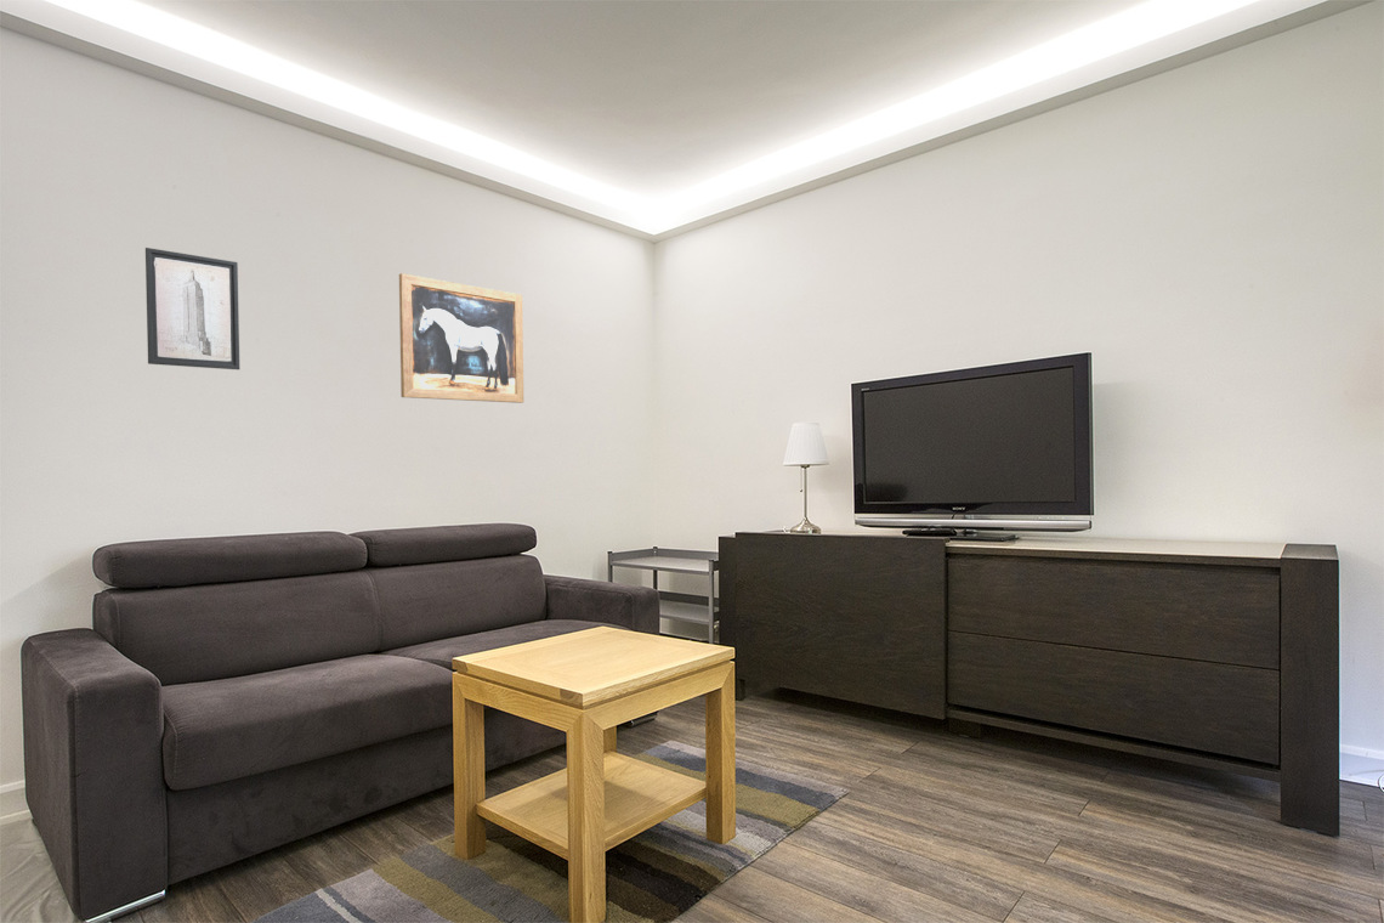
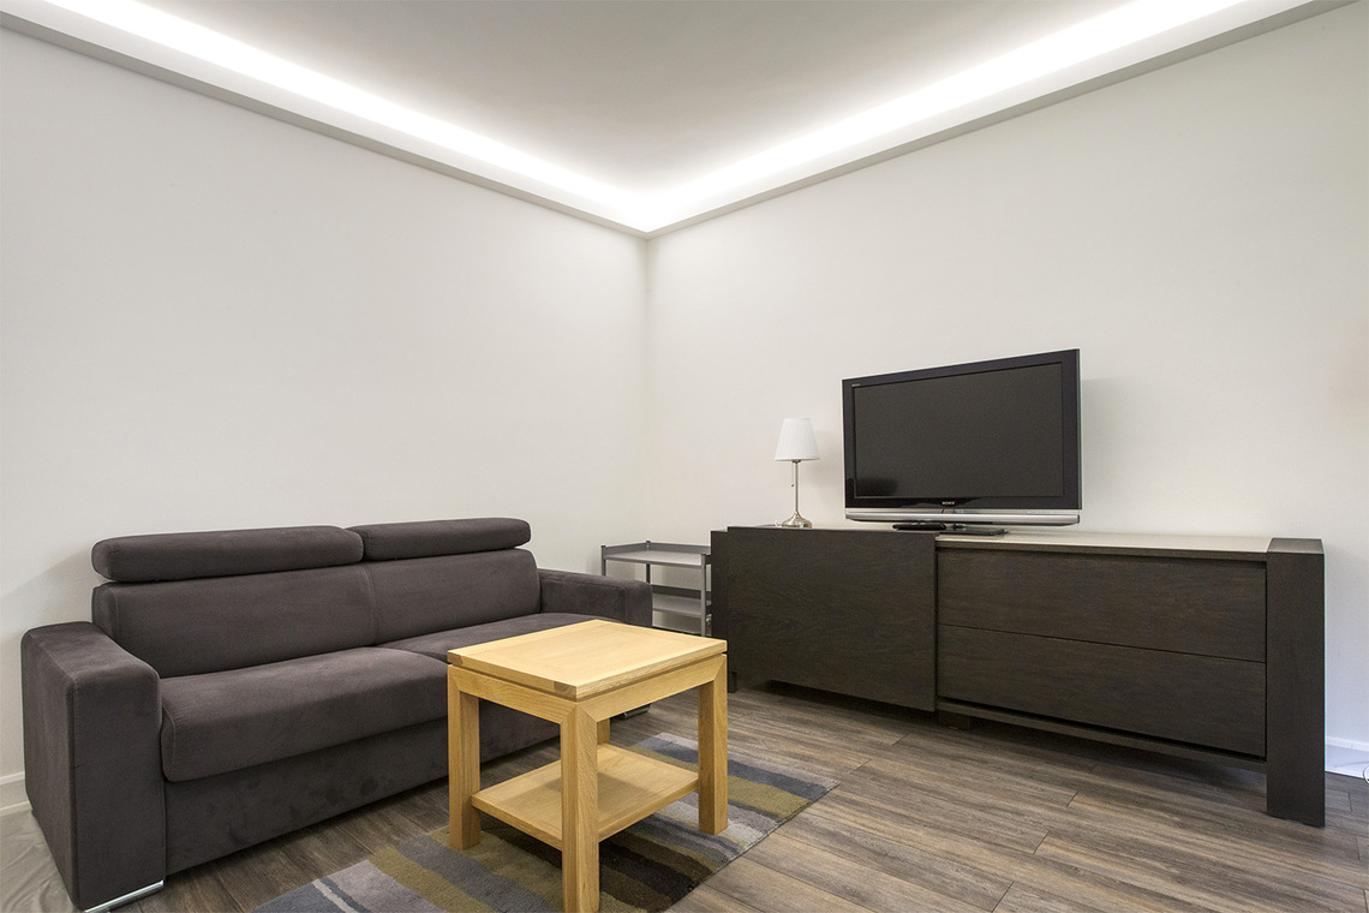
- wall art [398,272,524,404]
- wall art [144,247,240,370]
